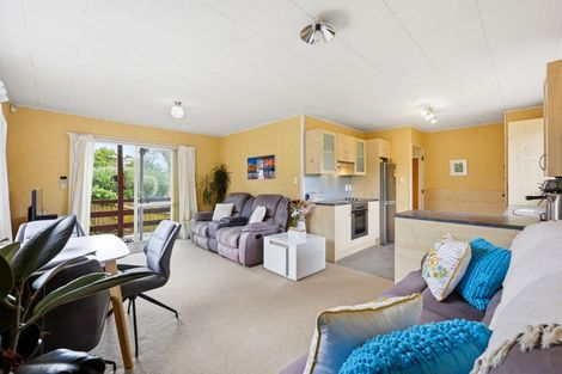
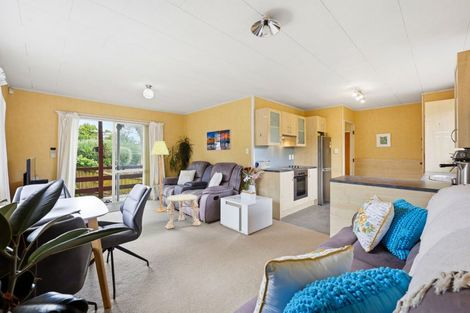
+ side table [164,193,202,230]
+ floor lamp [150,140,170,213]
